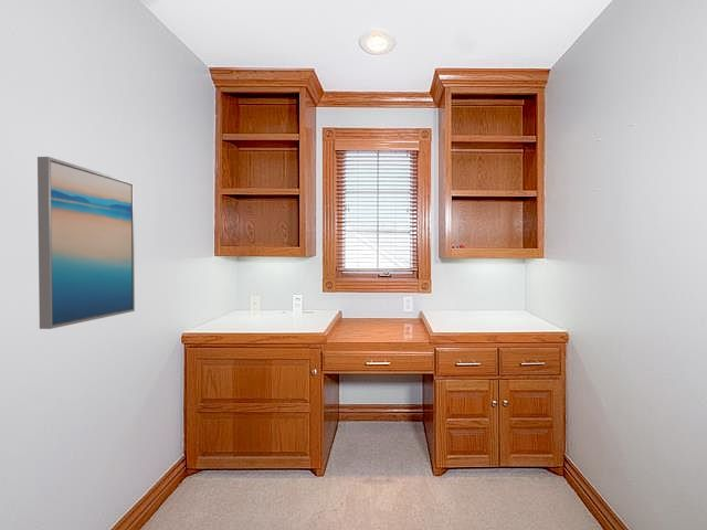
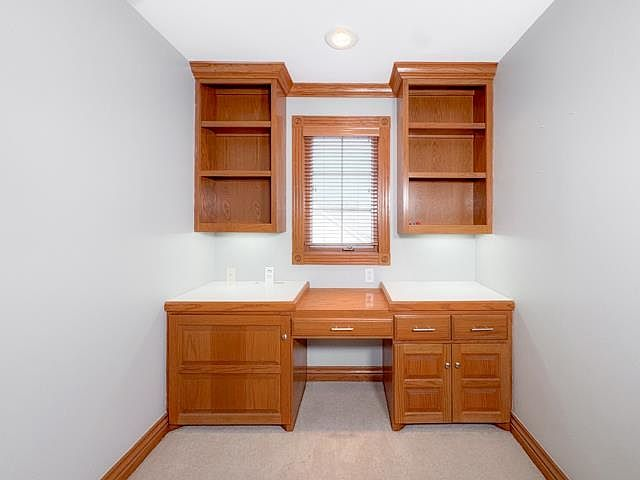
- wall art [36,156,136,330]
